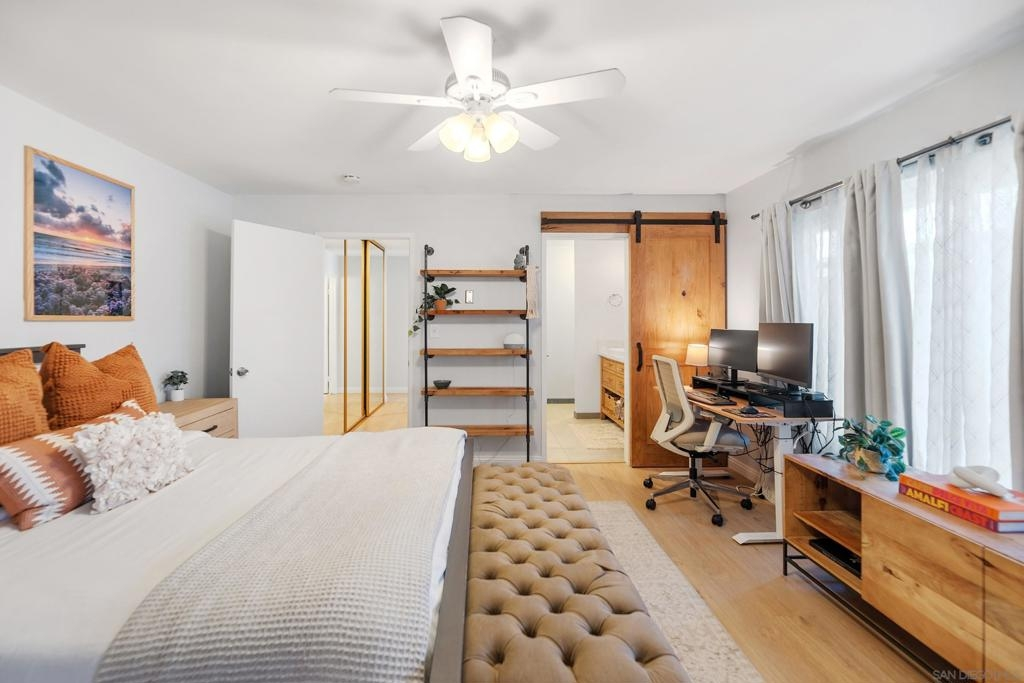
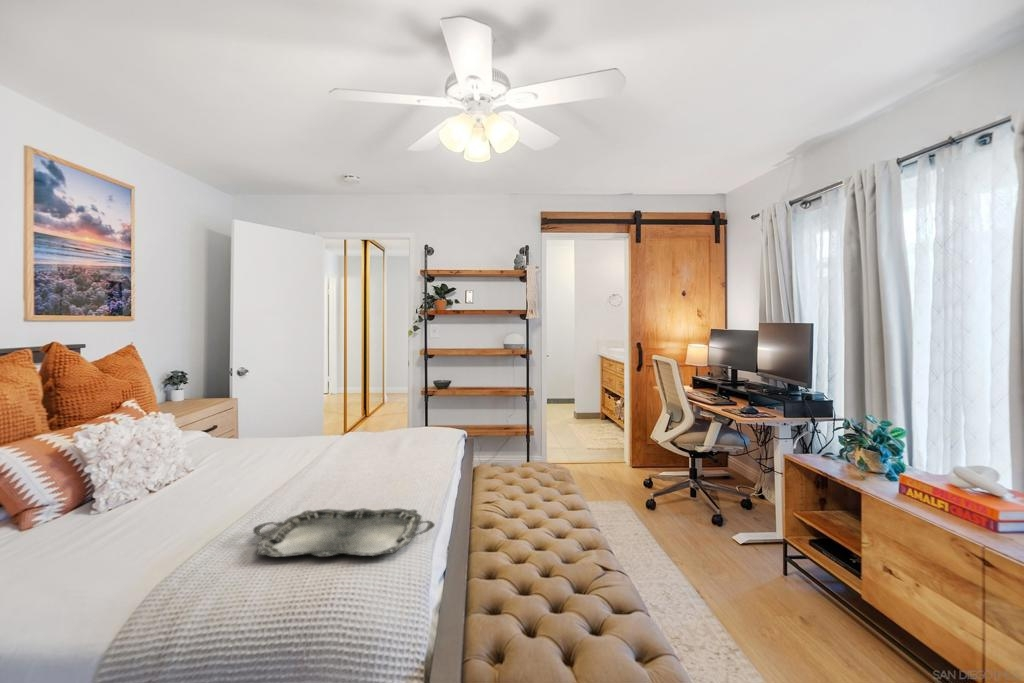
+ serving tray [252,507,436,558]
